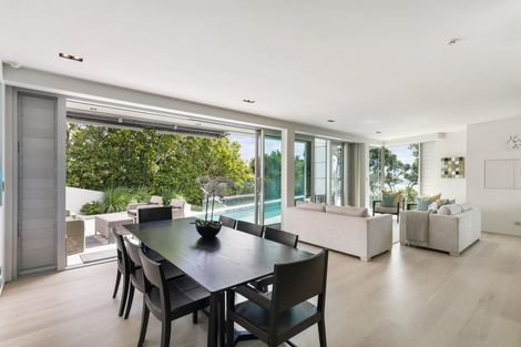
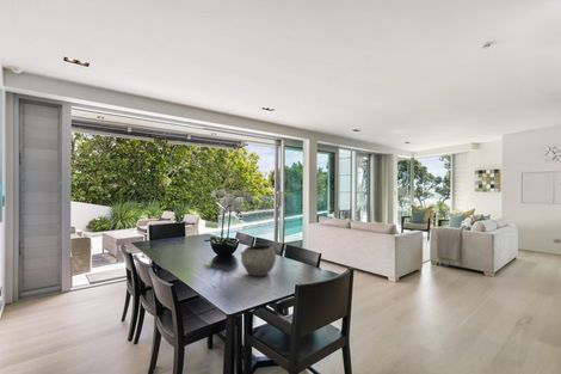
+ bowl [239,244,277,277]
